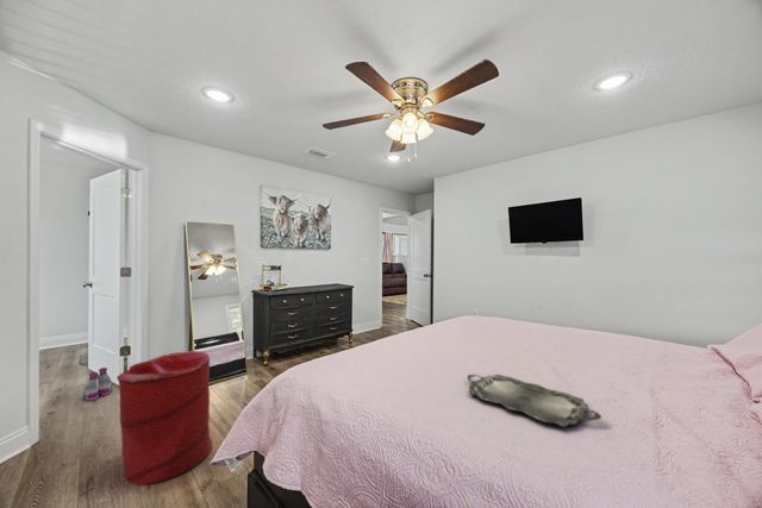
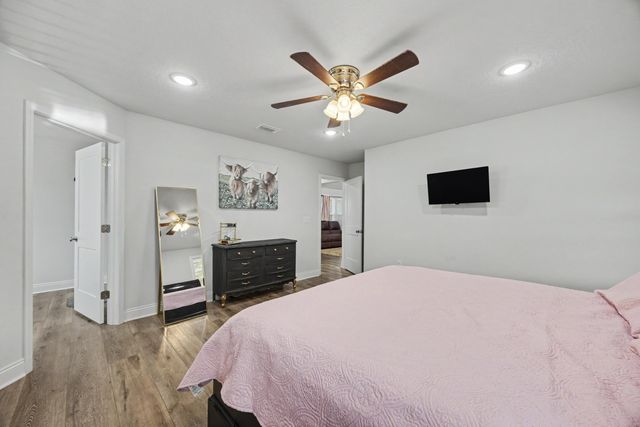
- serving tray [466,374,602,428]
- boots [82,366,113,402]
- laundry hamper [115,350,213,487]
